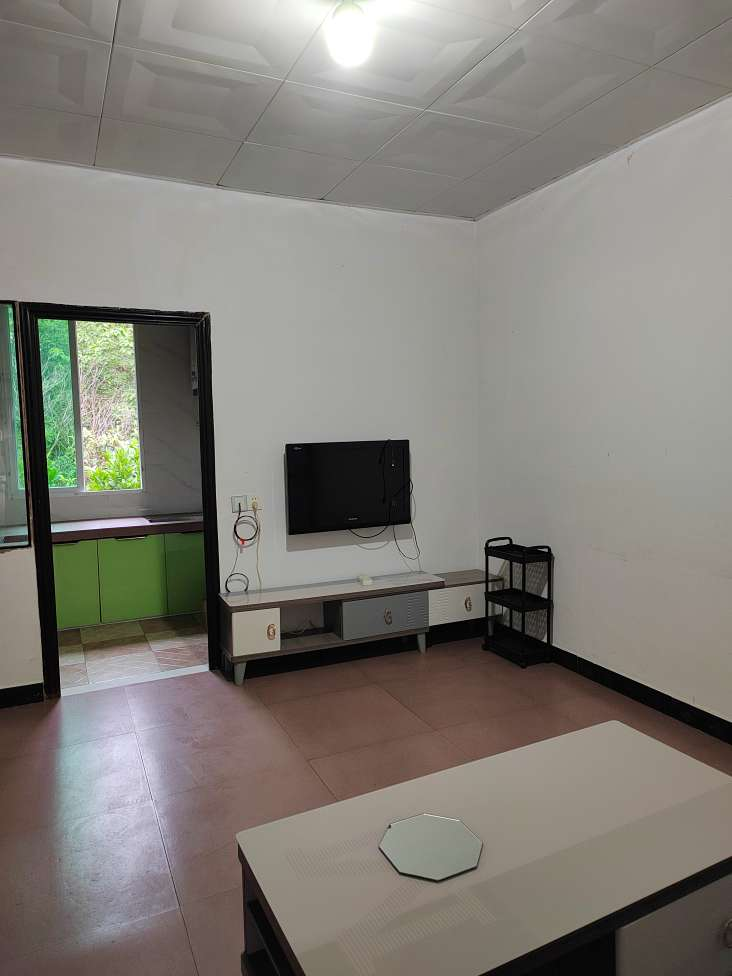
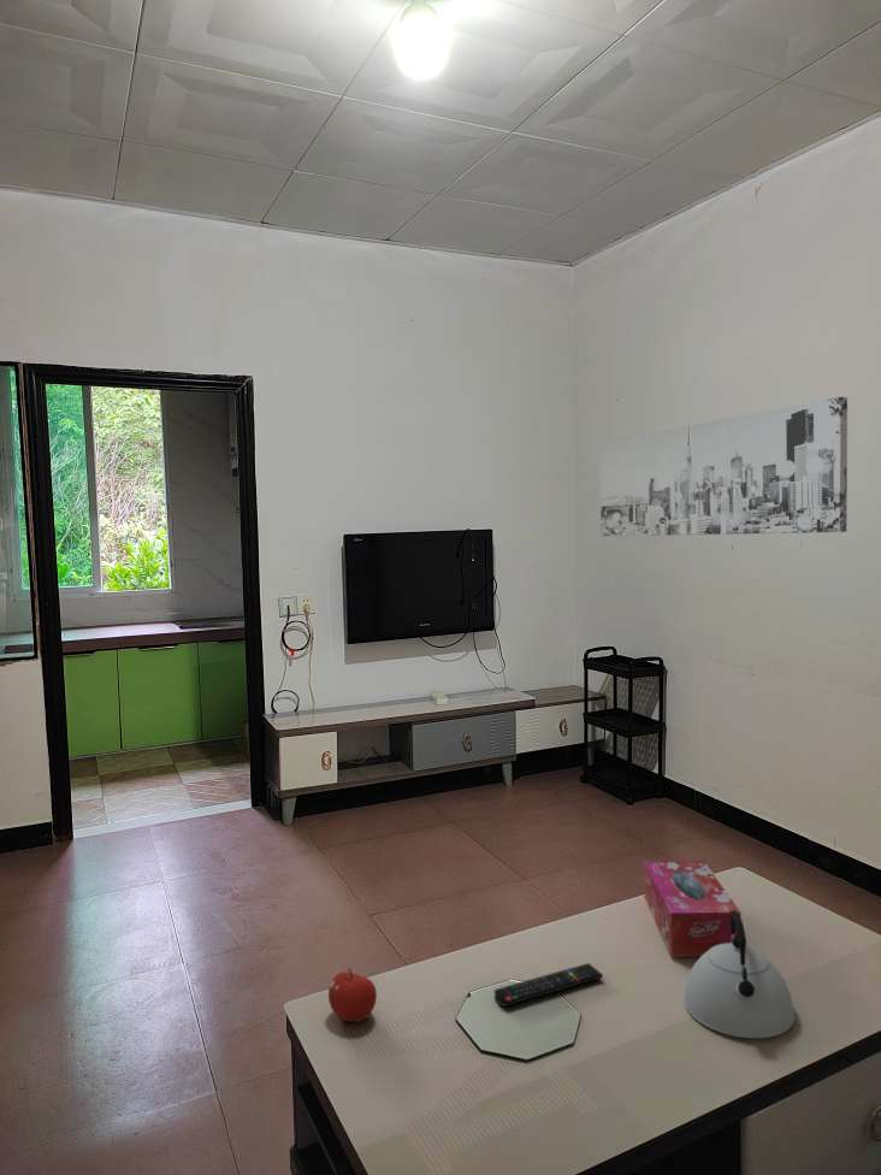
+ fruit [327,967,378,1023]
+ wall art [599,396,849,537]
+ kettle [682,910,796,1039]
+ remote control [493,962,604,1008]
+ tissue box [643,860,741,957]
